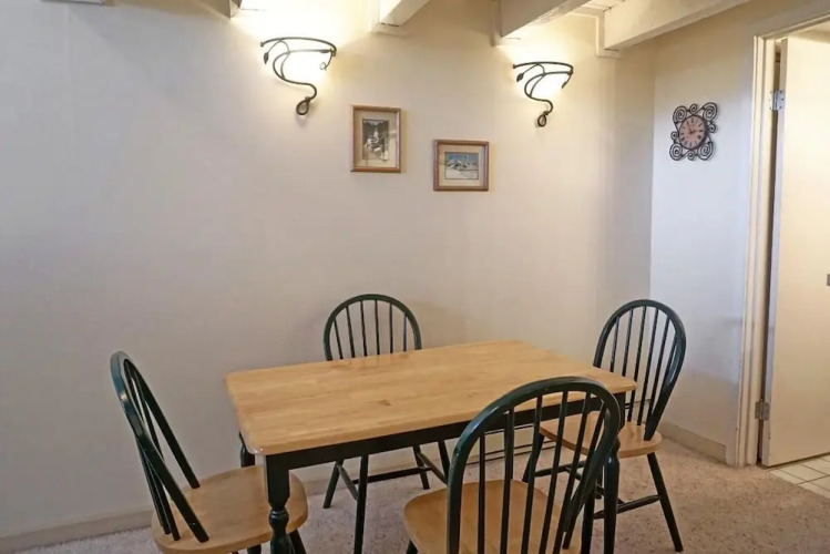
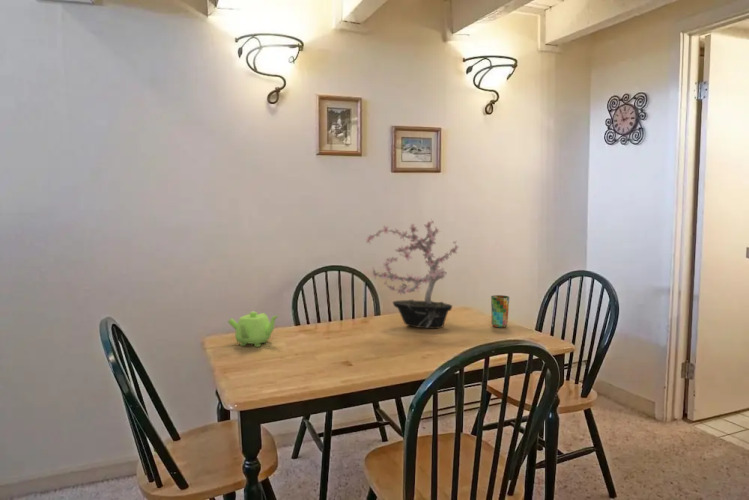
+ teapot [227,311,280,348]
+ potted plant [363,218,459,329]
+ cup [490,294,510,328]
